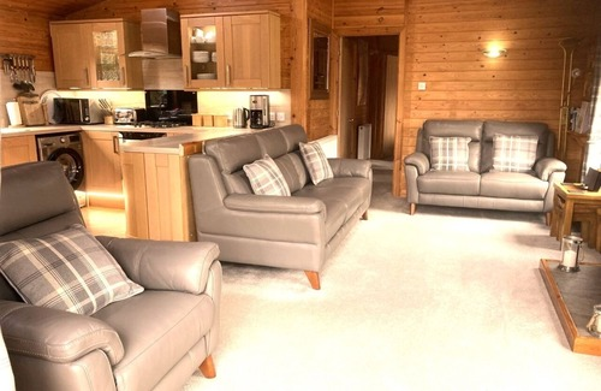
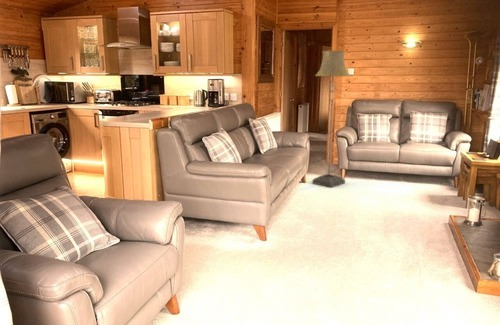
+ floor lamp [311,50,351,188]
